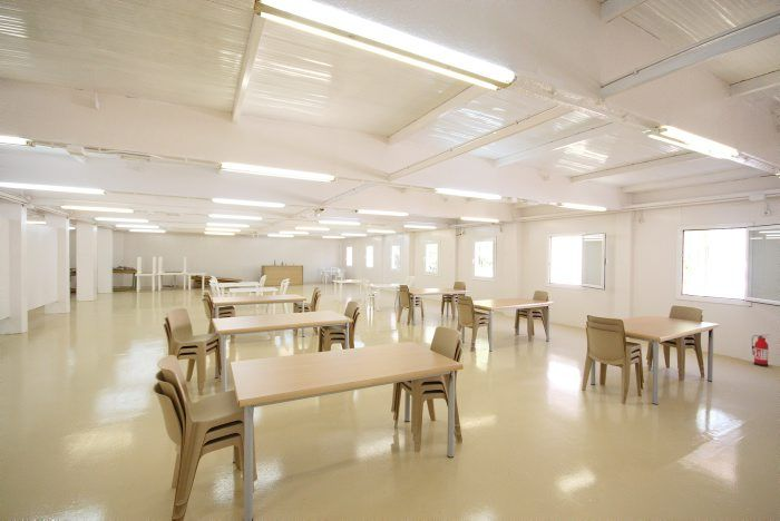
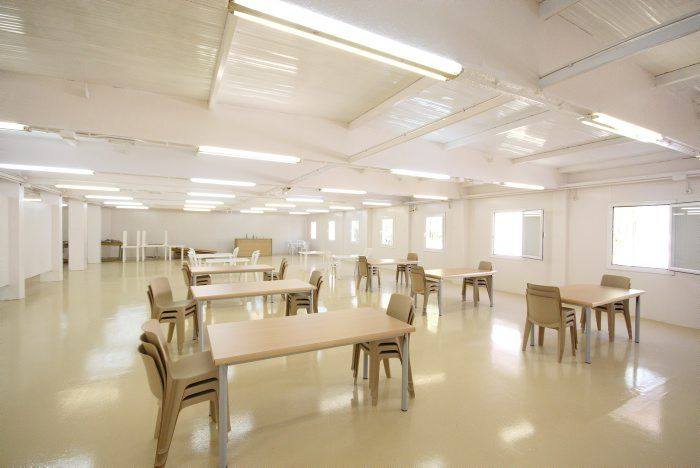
- fire extinguisher [751,333,771,367]
